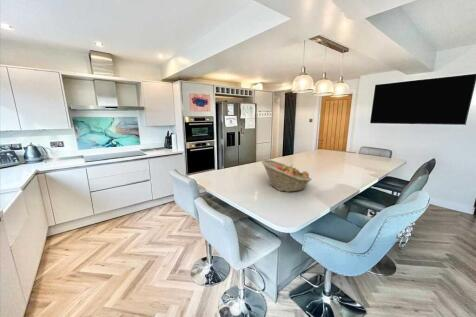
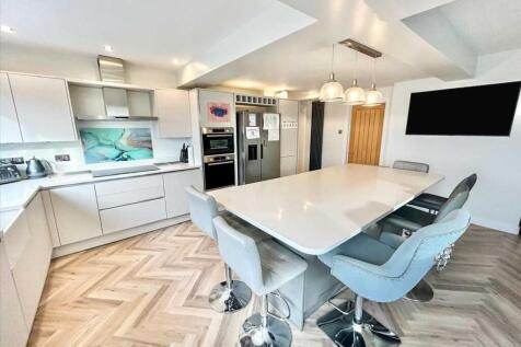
- fruit basket [261,158,312,193]
